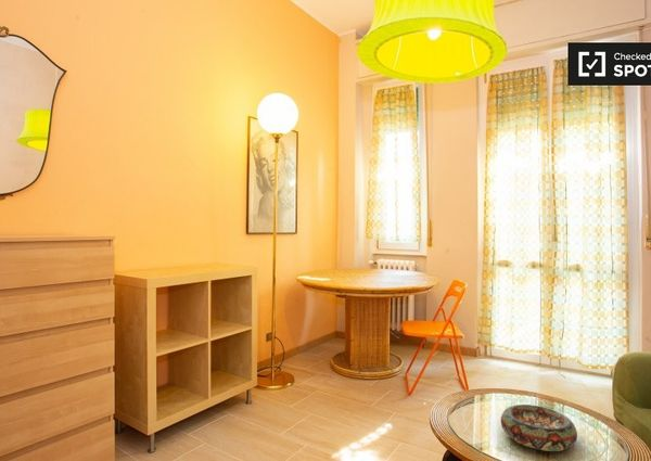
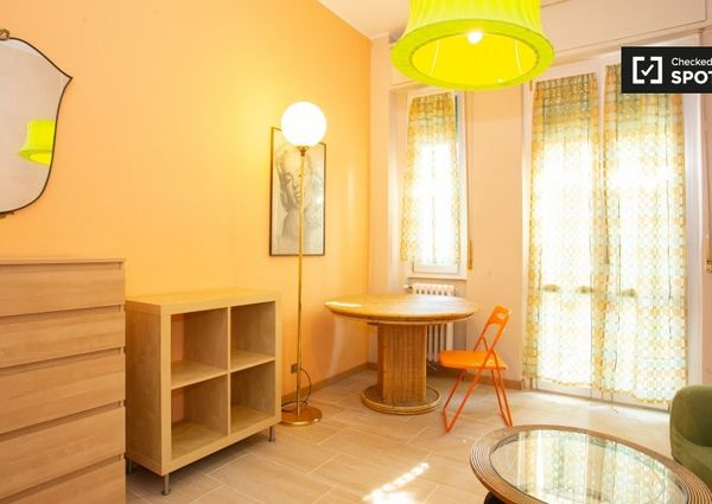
- decorative bowl [500,404,578,452]
